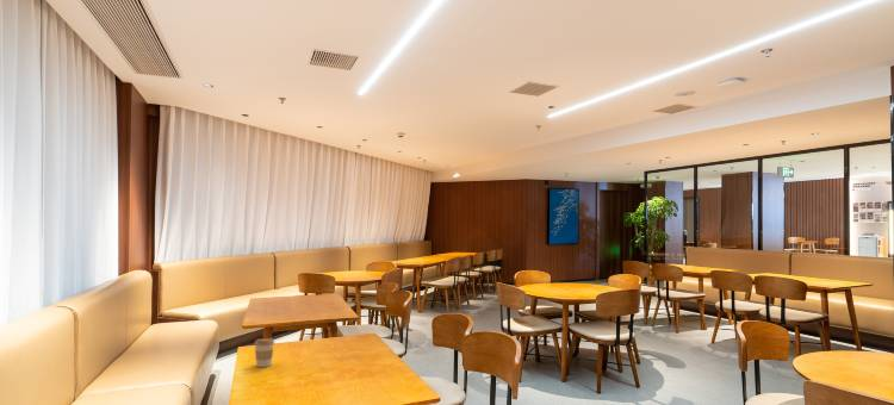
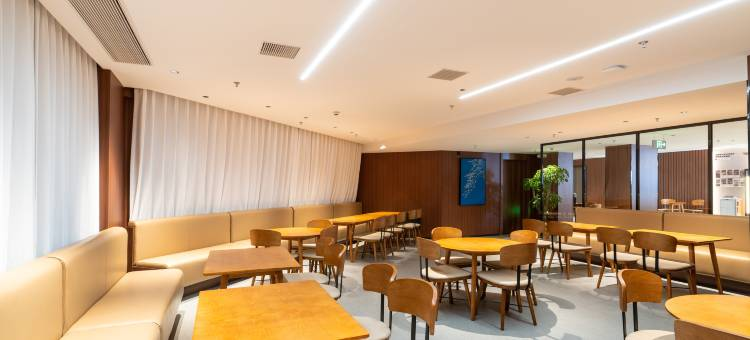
- coffee cup [253,337,275,368]
